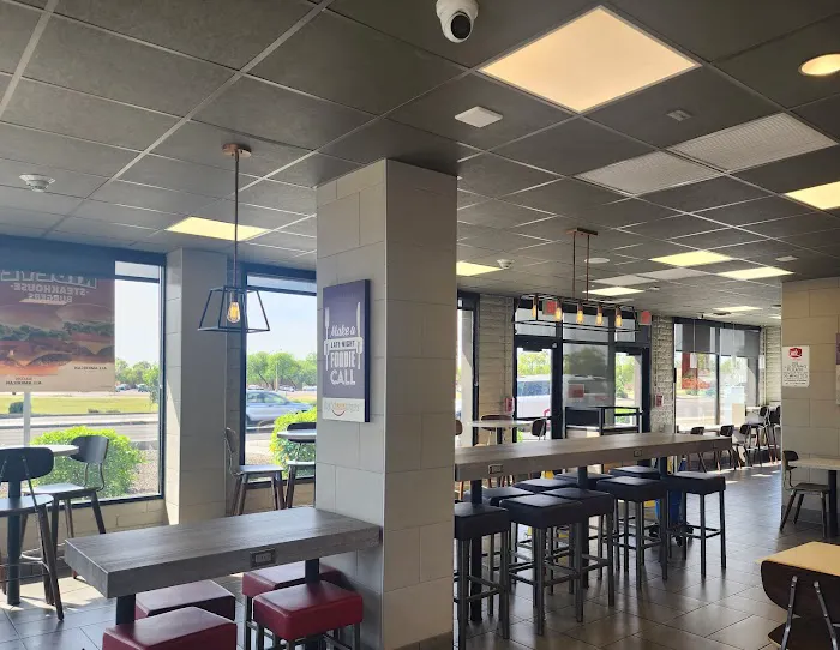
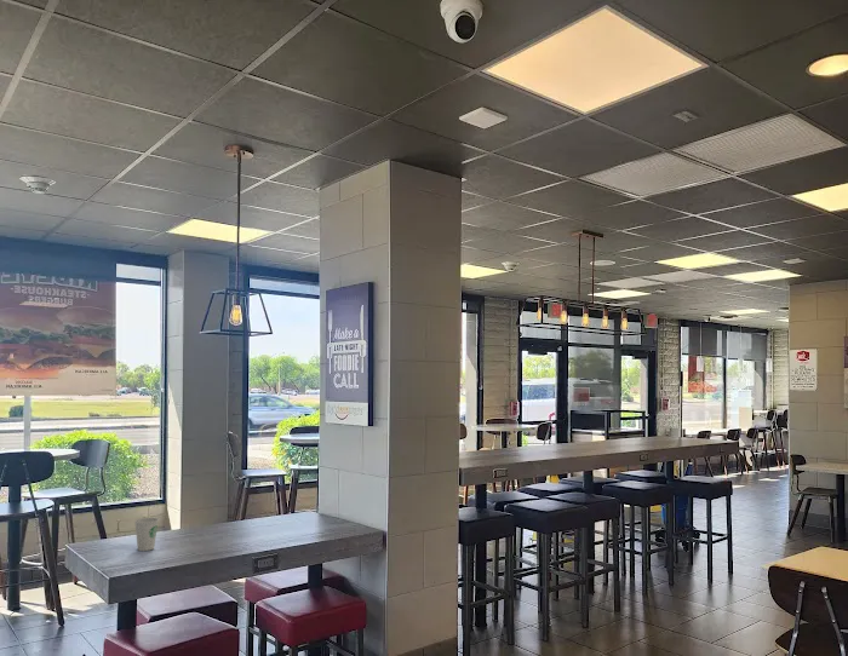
+ paper cup [133,517,160,552]
